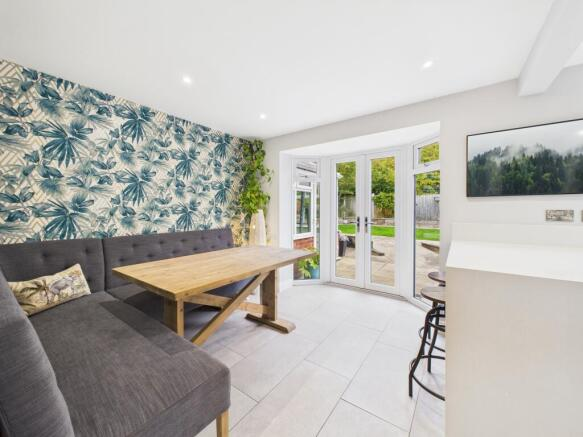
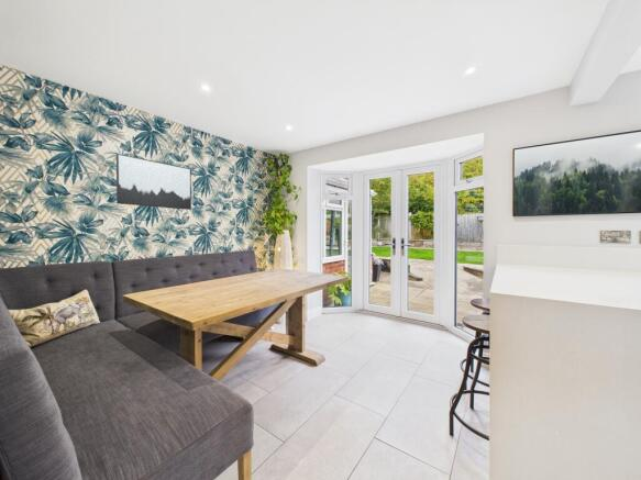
+ wall art [115,153,192,211]
